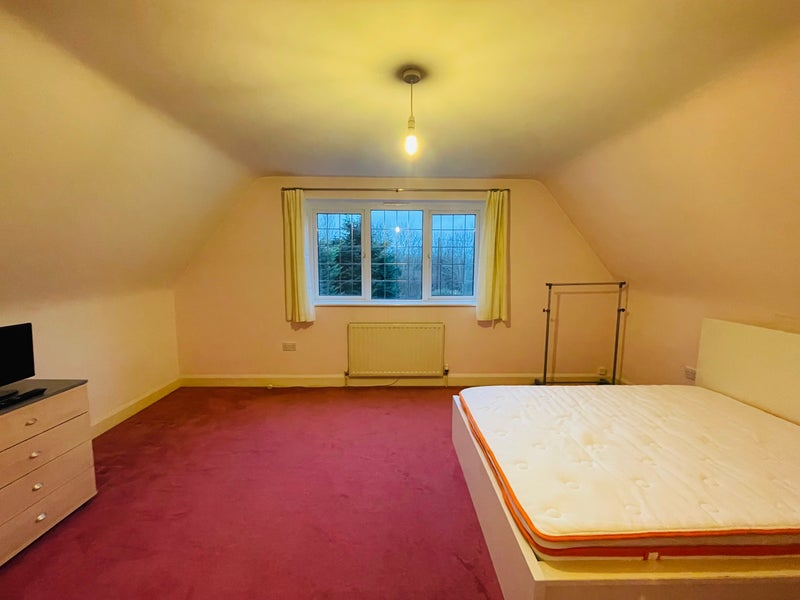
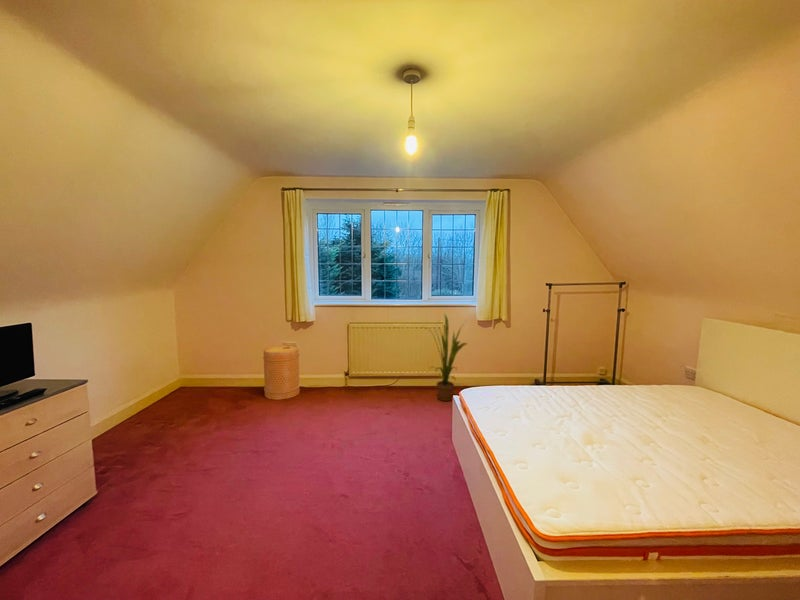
+ house plant [422,312,469,402]
+ basket [262,344,301,401]
